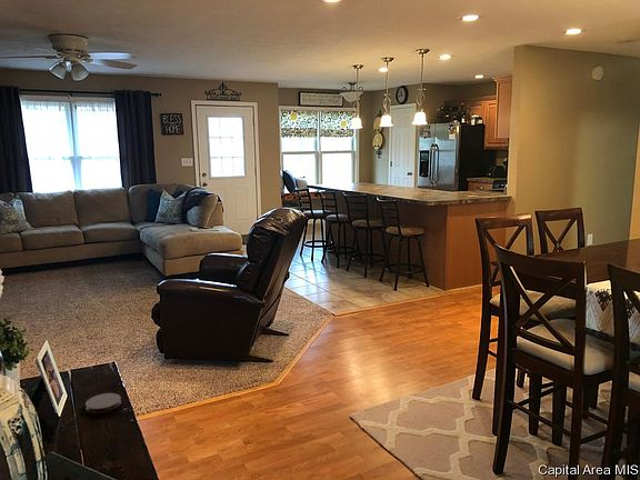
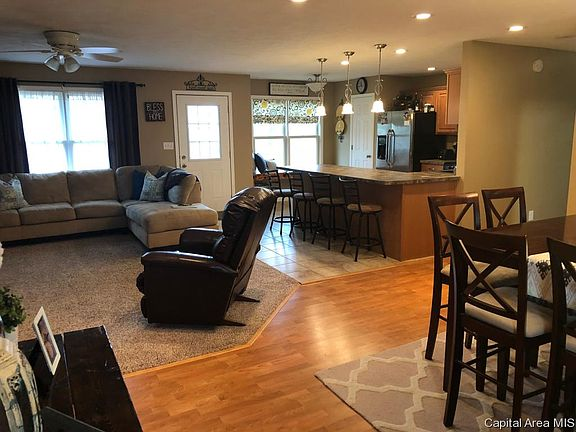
- coaster [84,392,122,414]
